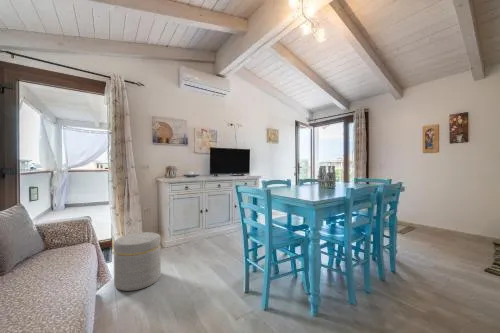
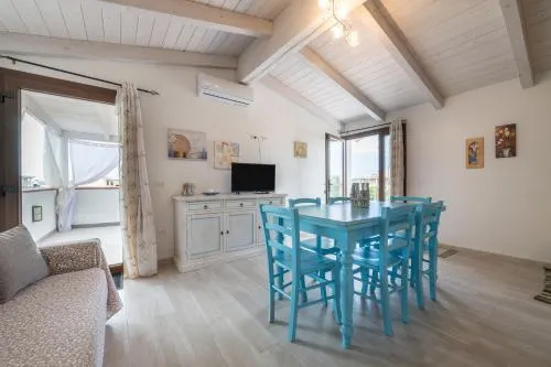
- ottoman [113,231,162,292]
